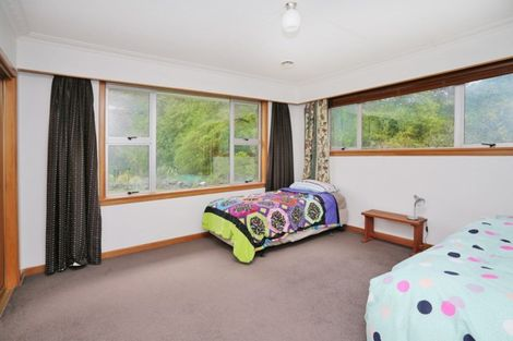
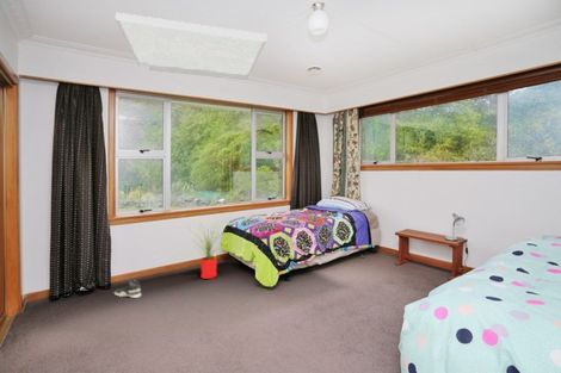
+ house plant [189,218,230,280]
+ ceiling panel [115,12,269,81]
+ sneaker [113,278,142,299]
